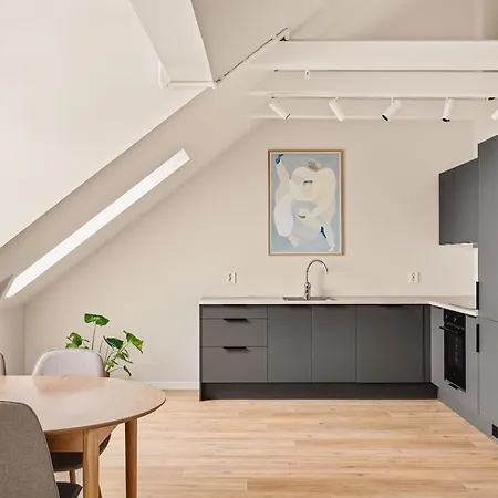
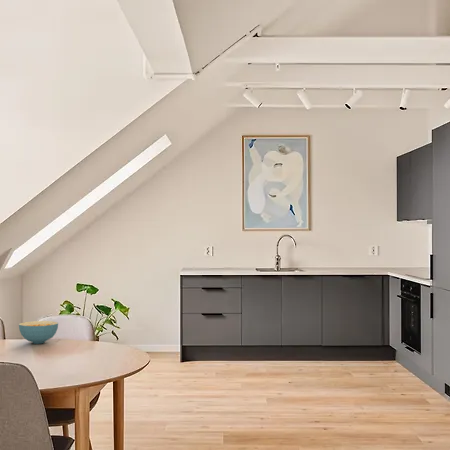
+ cereal bowl [18,320,59,345]
